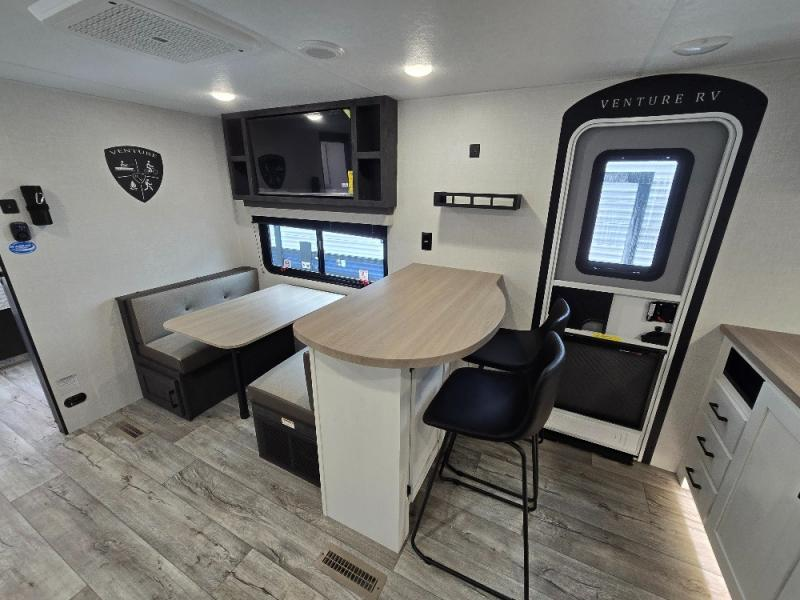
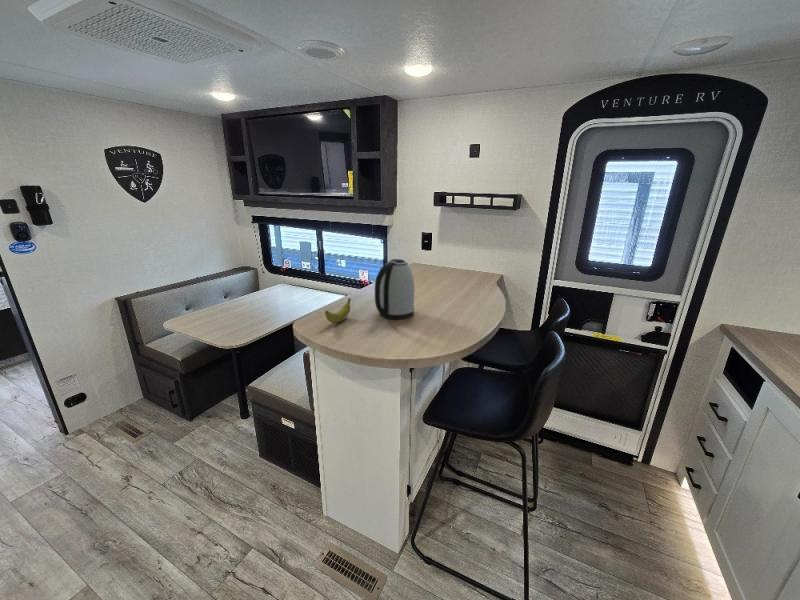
+ kettle [374,258,415,320]
+ banana [324,297,352,324]
